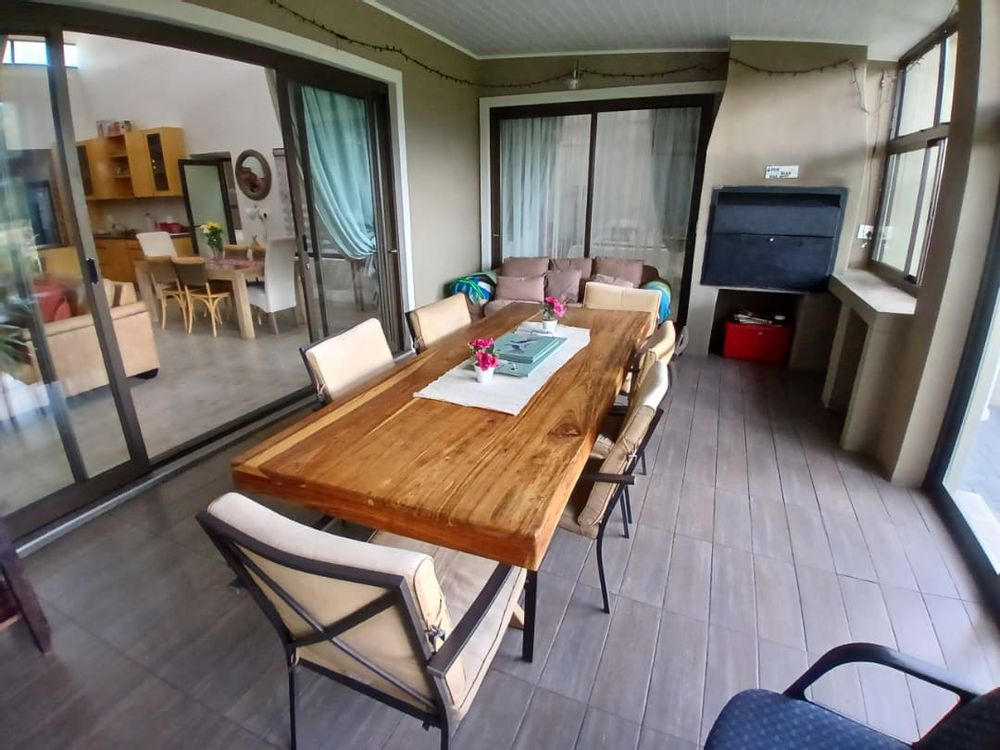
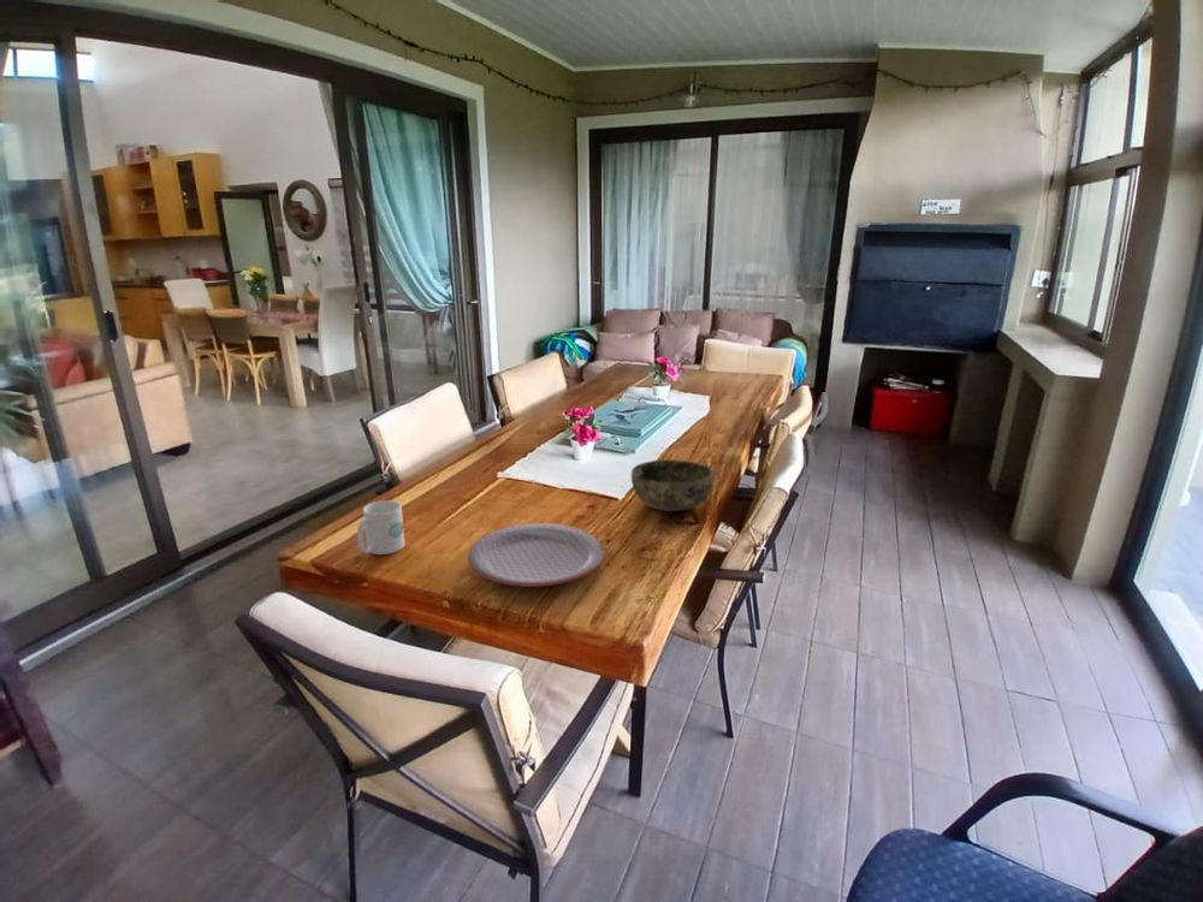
+ mug [356,499,405,556]
+ plate [467,522,606,588]
+ bowl [630,458,715,512]
